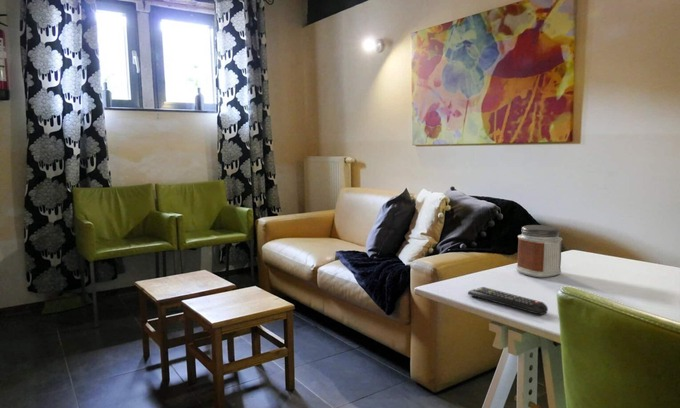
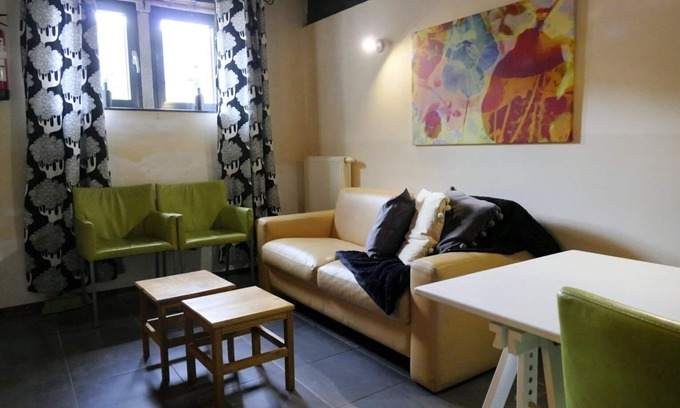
- jar [515,224,563,278]
- remote control [467,286,549,316]
